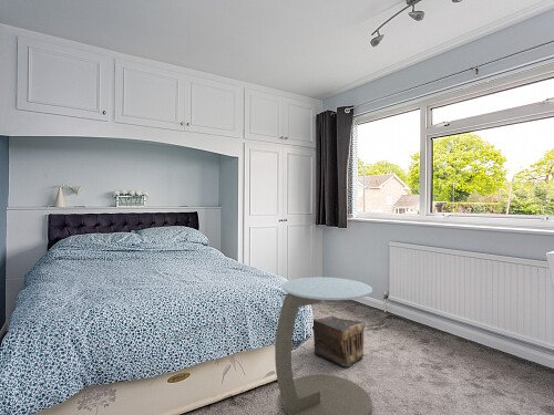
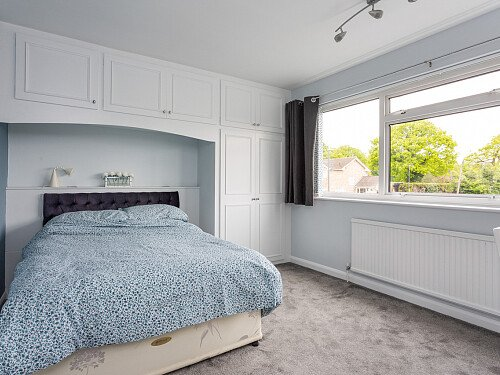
- side table [274,276,373,415]
- pouch [311,314,366,367]
